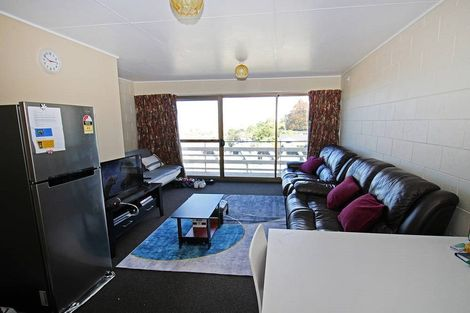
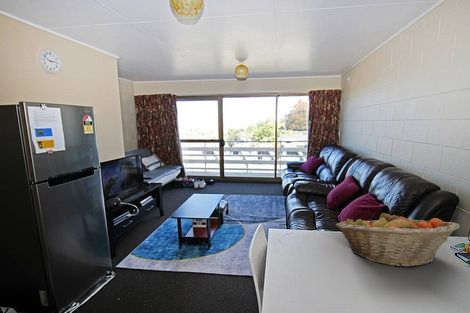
+ fruit basket [335,211,461,268]
